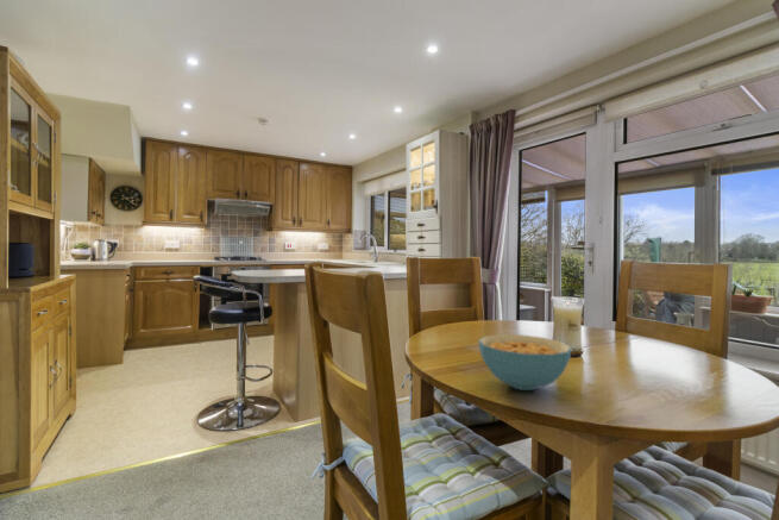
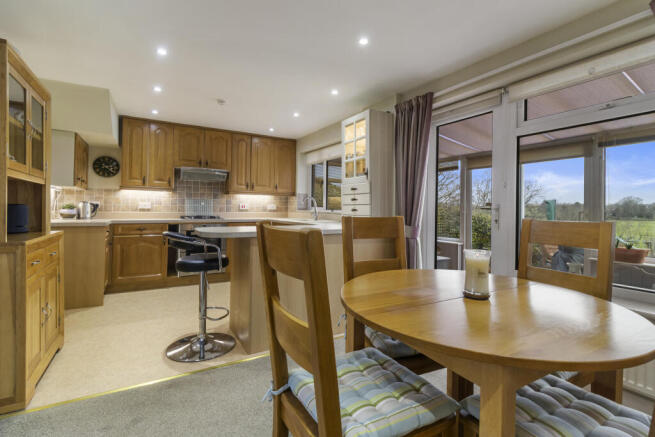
- cereal bowl [477,333,573,391]
